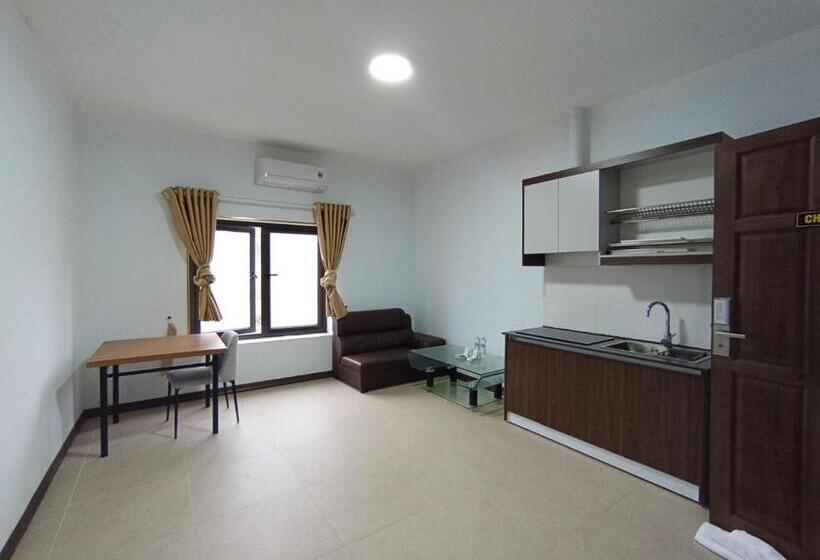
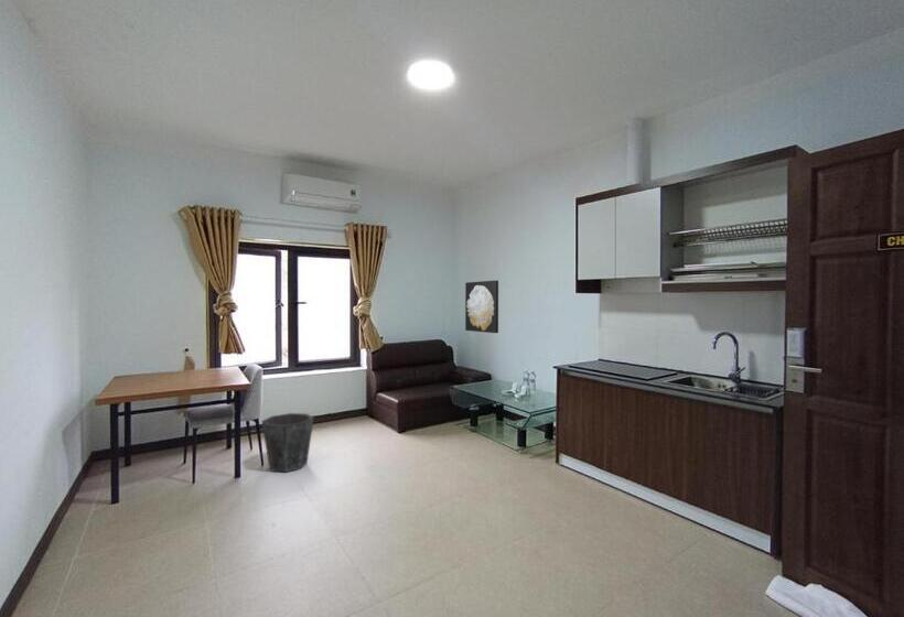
+ wall art [464,280,499,334]
+ waste bin [261,412,315,474]
